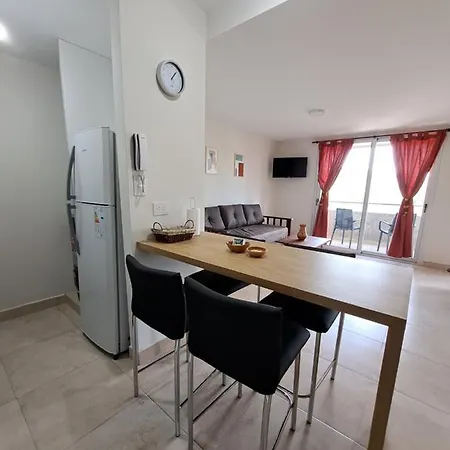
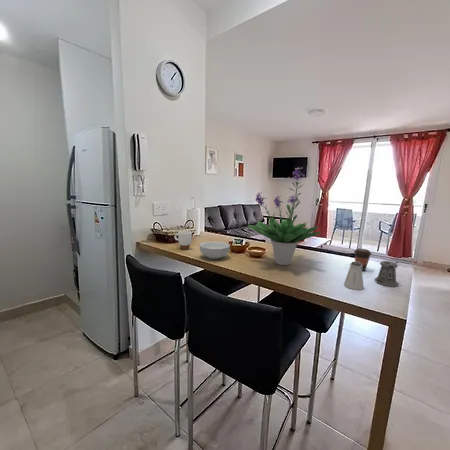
+ potted plant [247,166,323,266]
+ mug [173,230,193,250]
+ coffee cup [353,248,372,272]
+ cereal bowl [199,241,231,260]
+ pepper shaker [374,260,399,288]
+ saltshaker [343,261,364,291]
